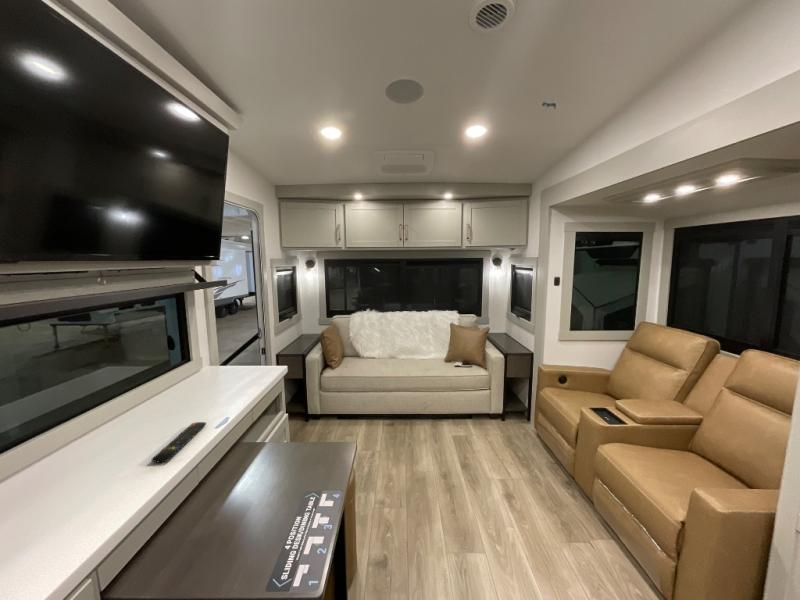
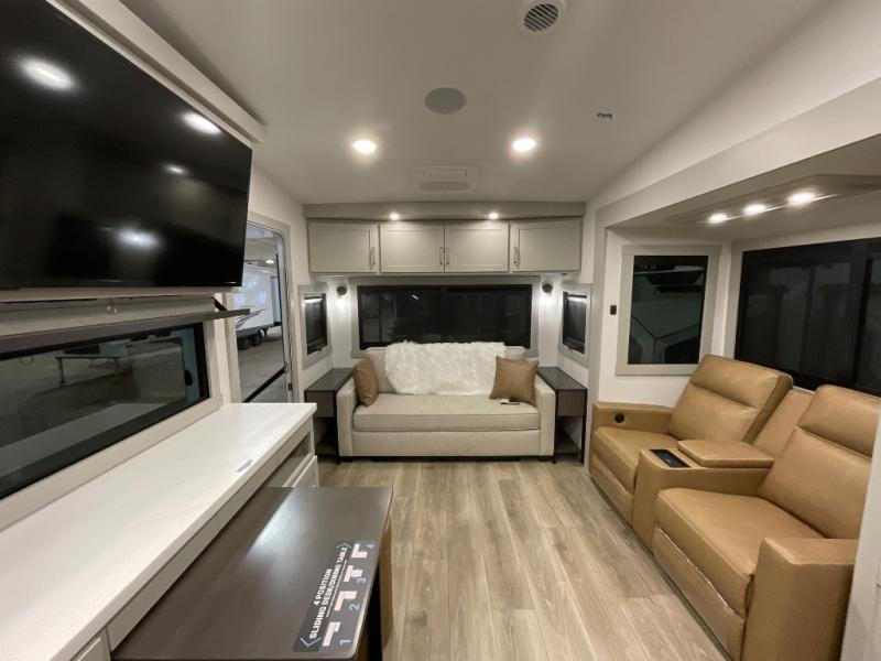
- remote control [151,421,207,463]
